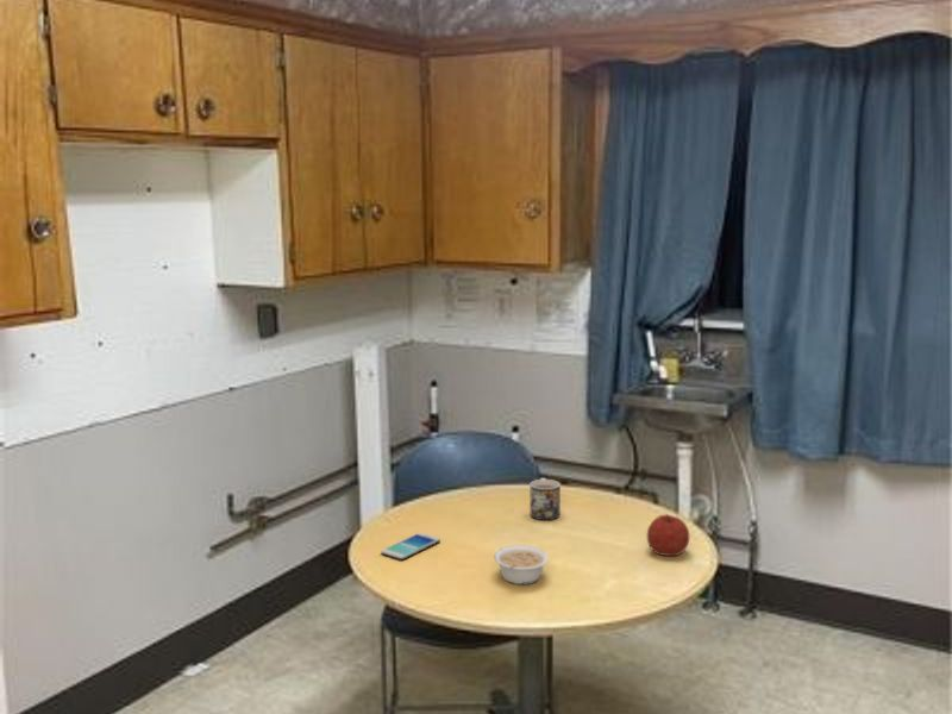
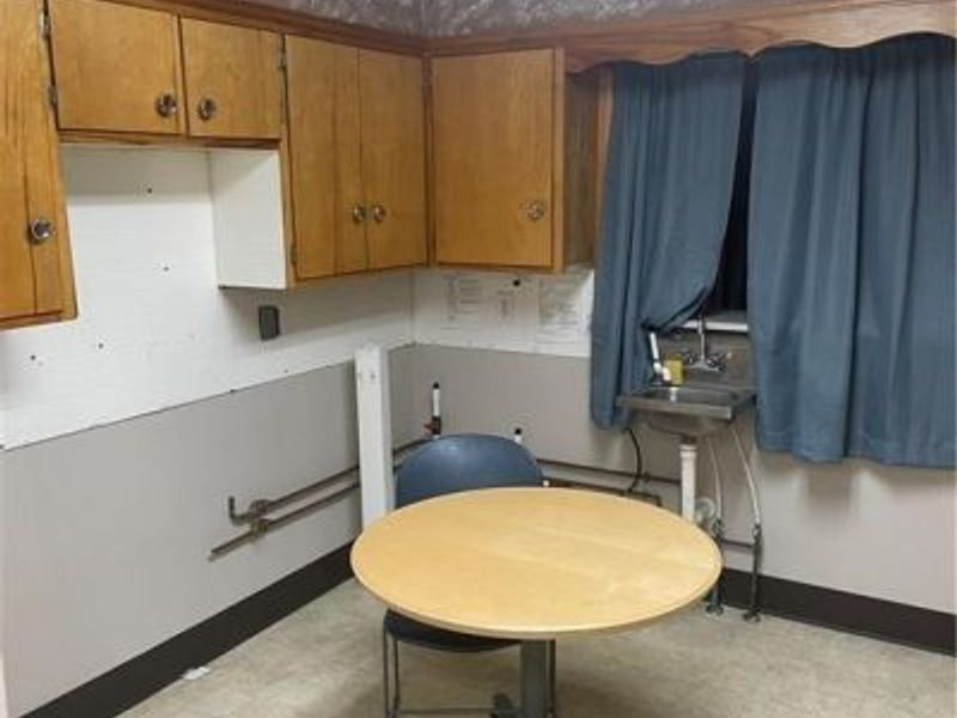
- legume [493,544,550,585]
- smartphone [380,532,441,562]
- mug [530,478,562,521]
- fruit [646,512,690,557]
